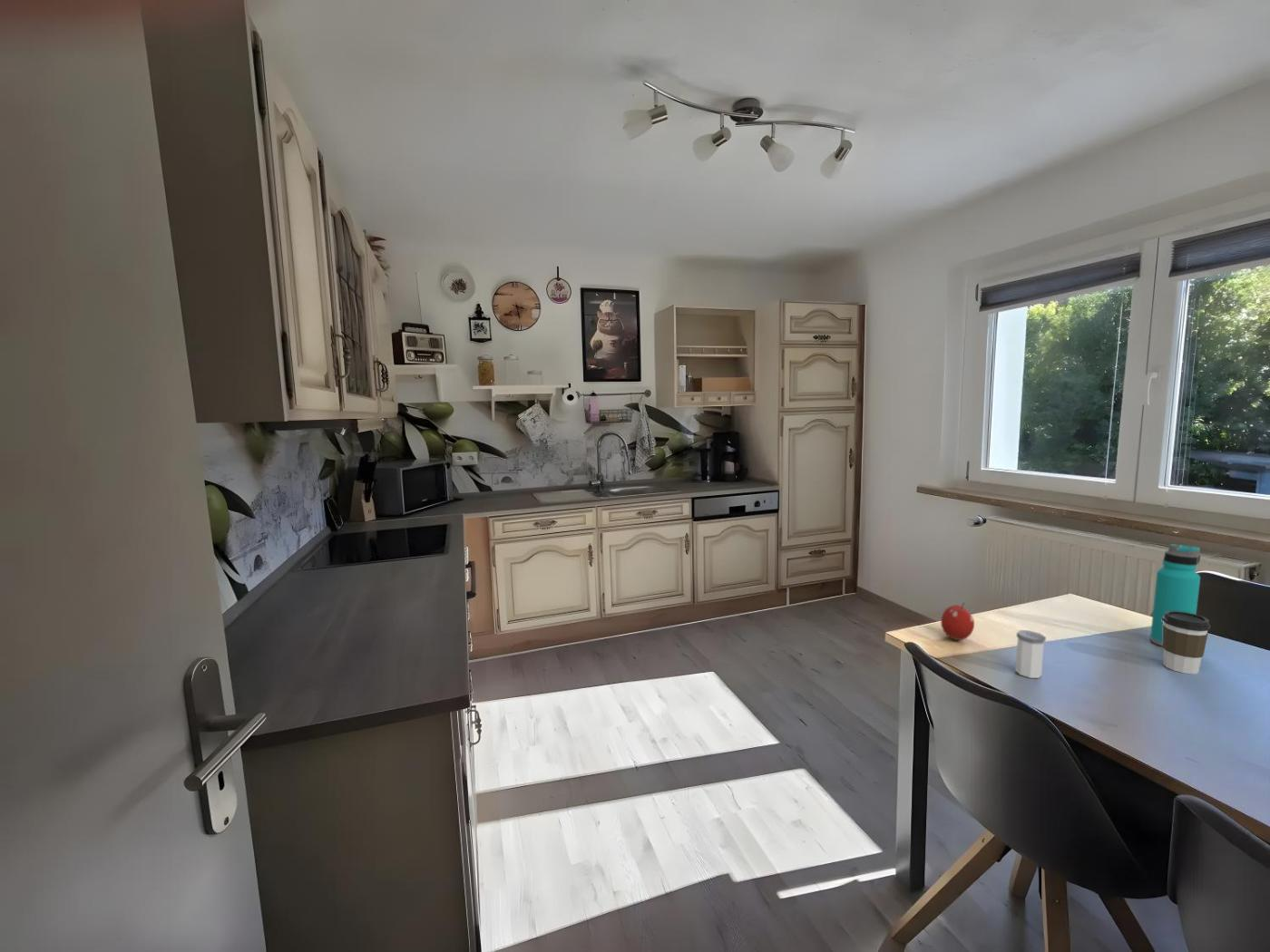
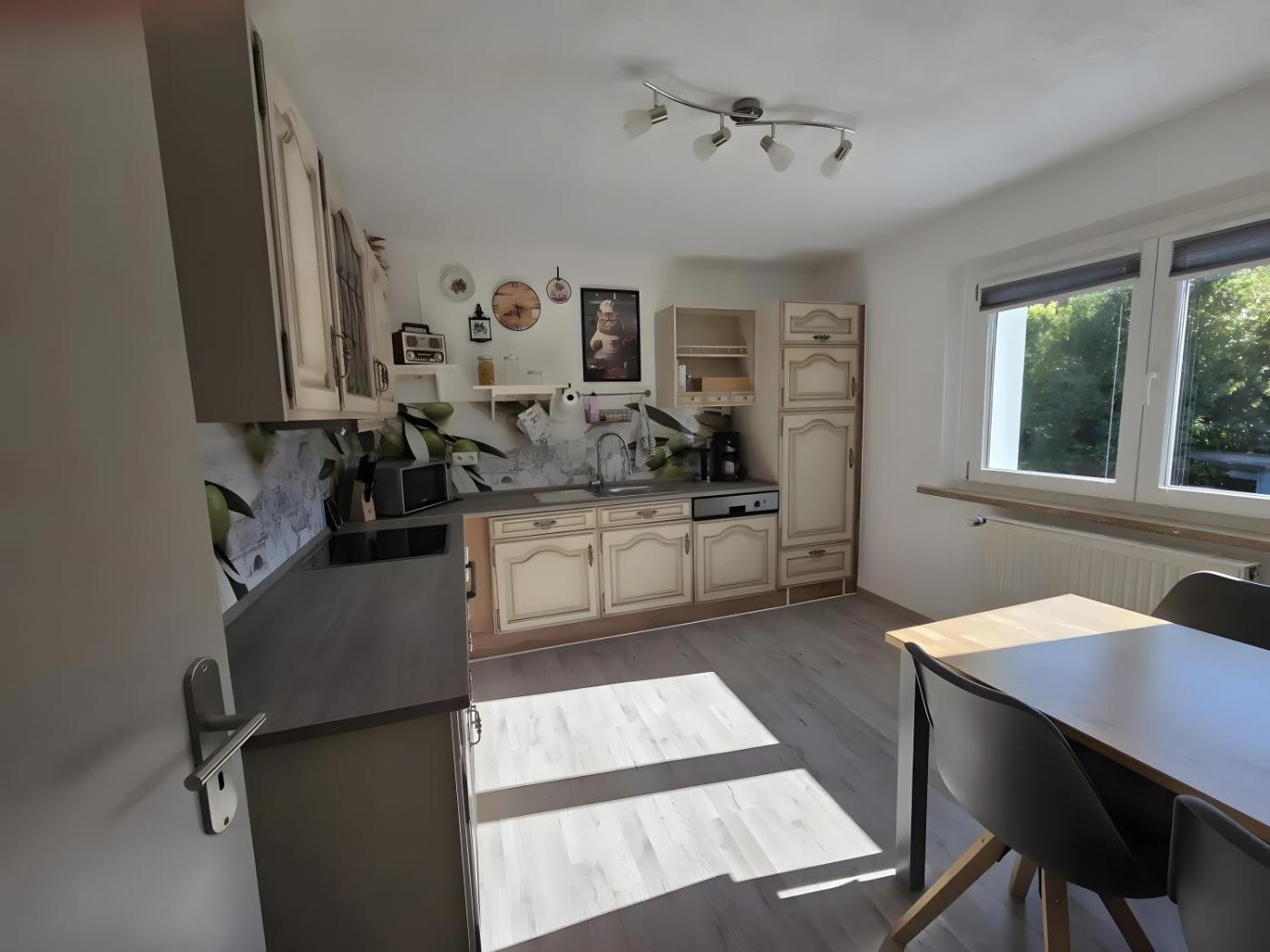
- salt shaker [1014,629,1047,679]
- coffee cup [1161,611,1211,675]
- fruit [940,602,975,641]
- water bottle [1149,543,1201,647]
